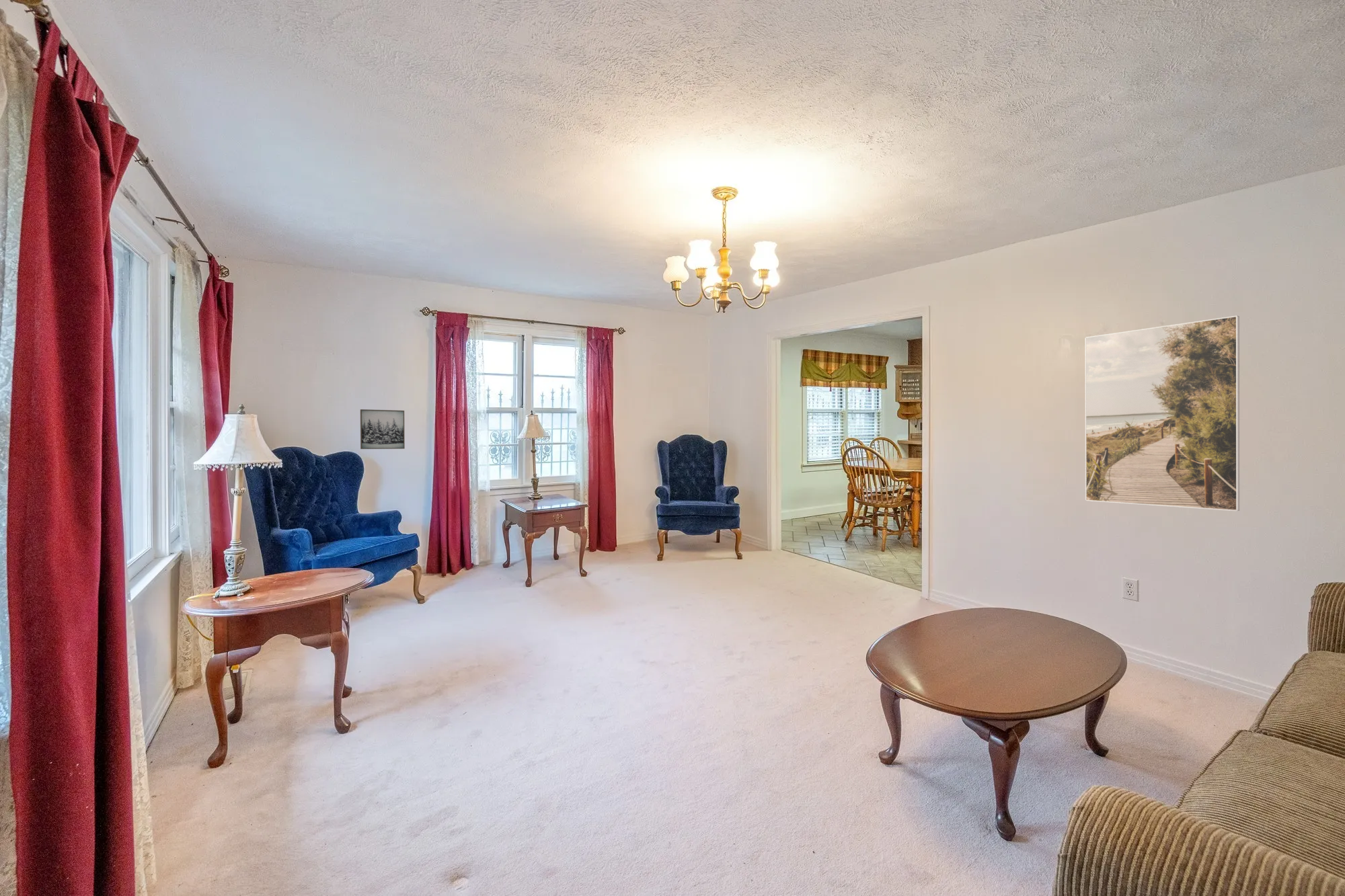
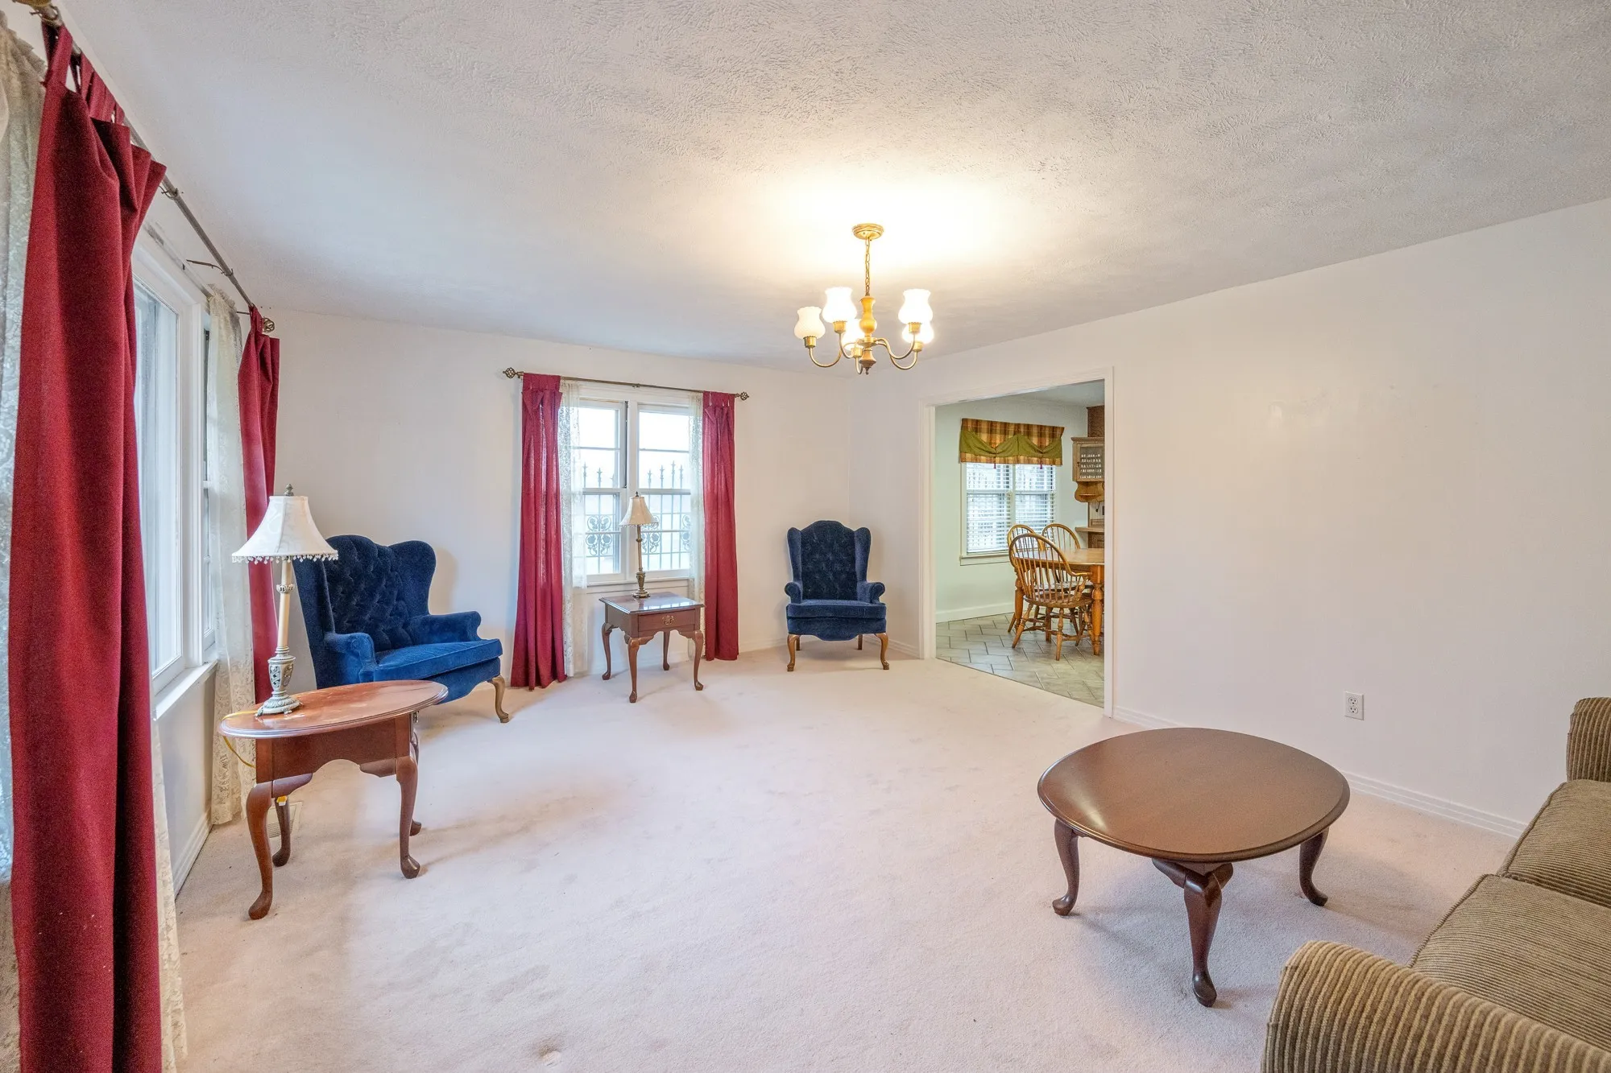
- wall art [360,409,406,450]
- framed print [1085,315,1240,512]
